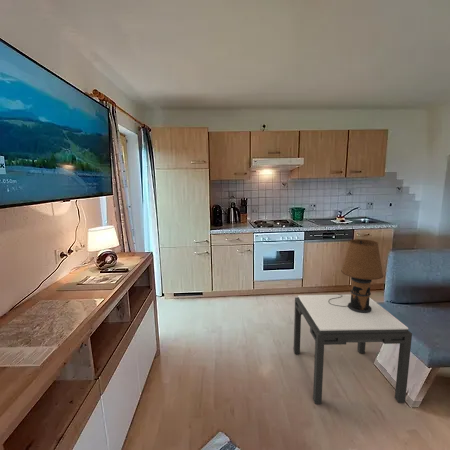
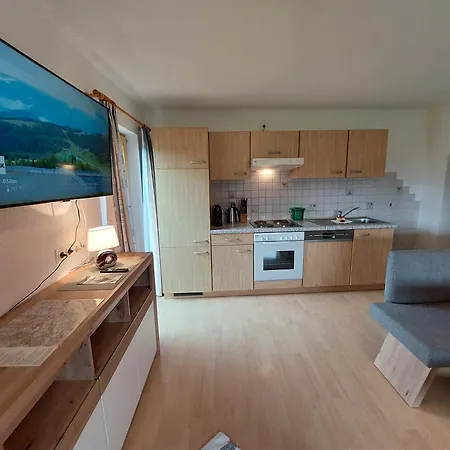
- table lamp [328,238,384,313]
- side table [293,293,413,405]
